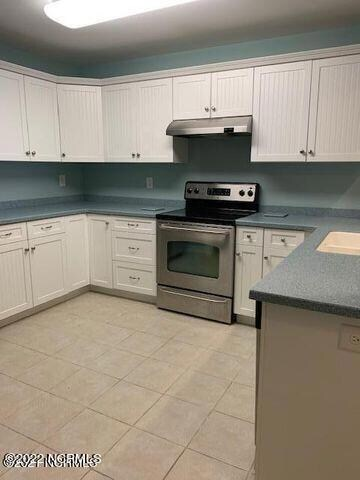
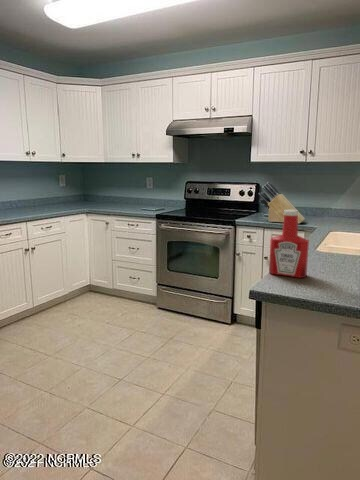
+ knife block [258,181,306,224]
+ soap bottle [268,210,310,279]
